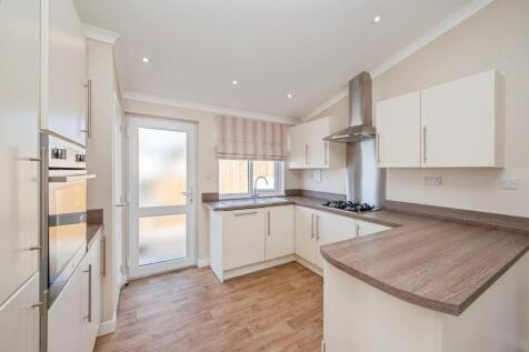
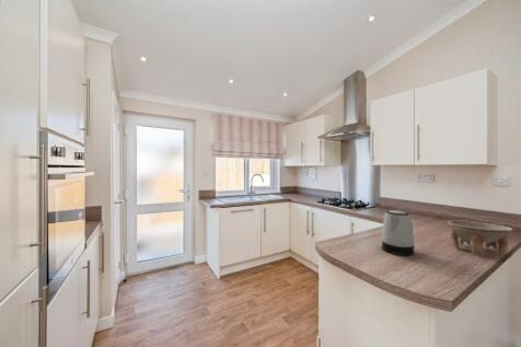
+ bowl [447,219,513,258]
+ kettle [381,209,415,256]
